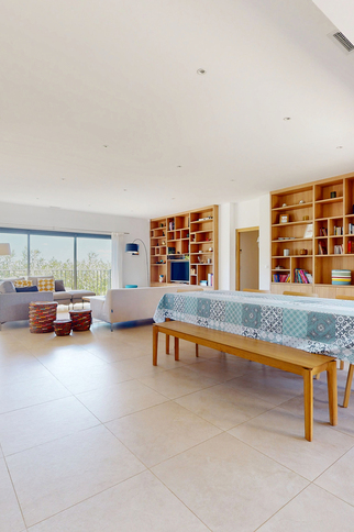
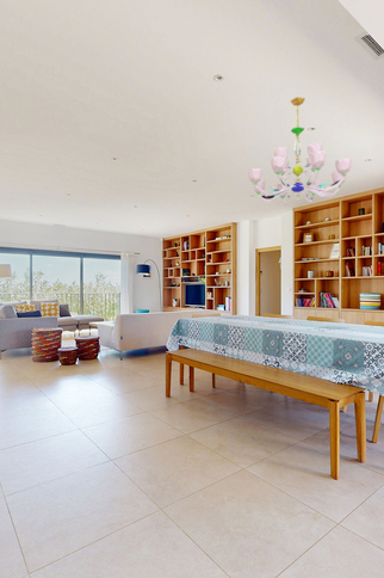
+ chandelier [247,96,353,207]
